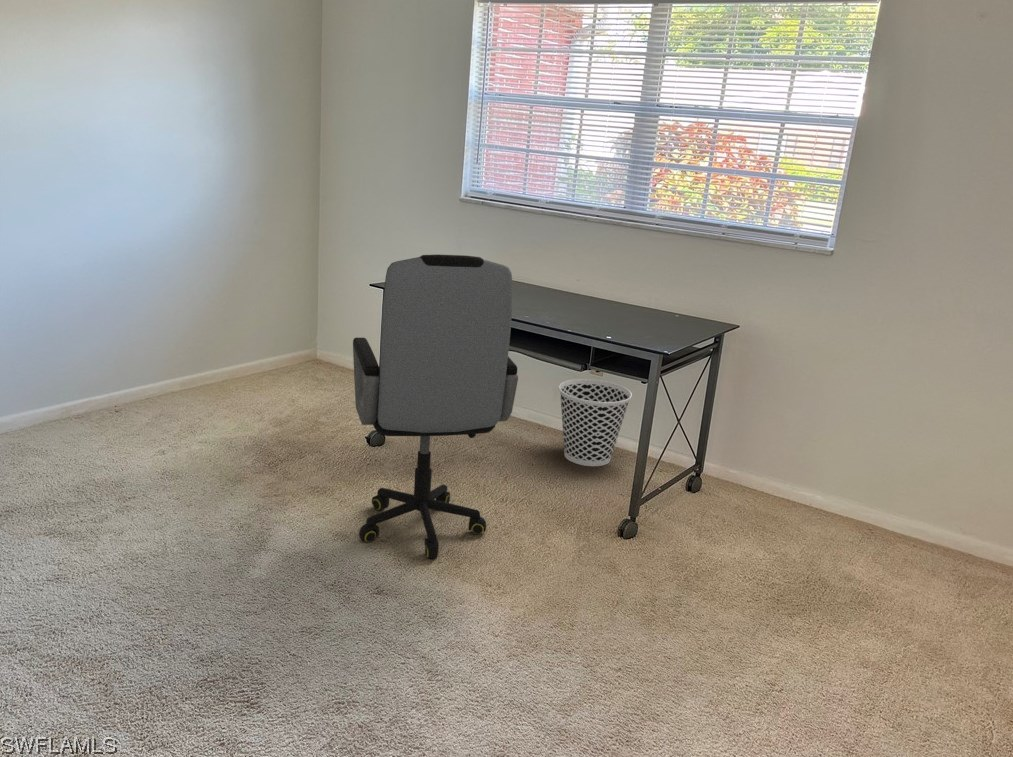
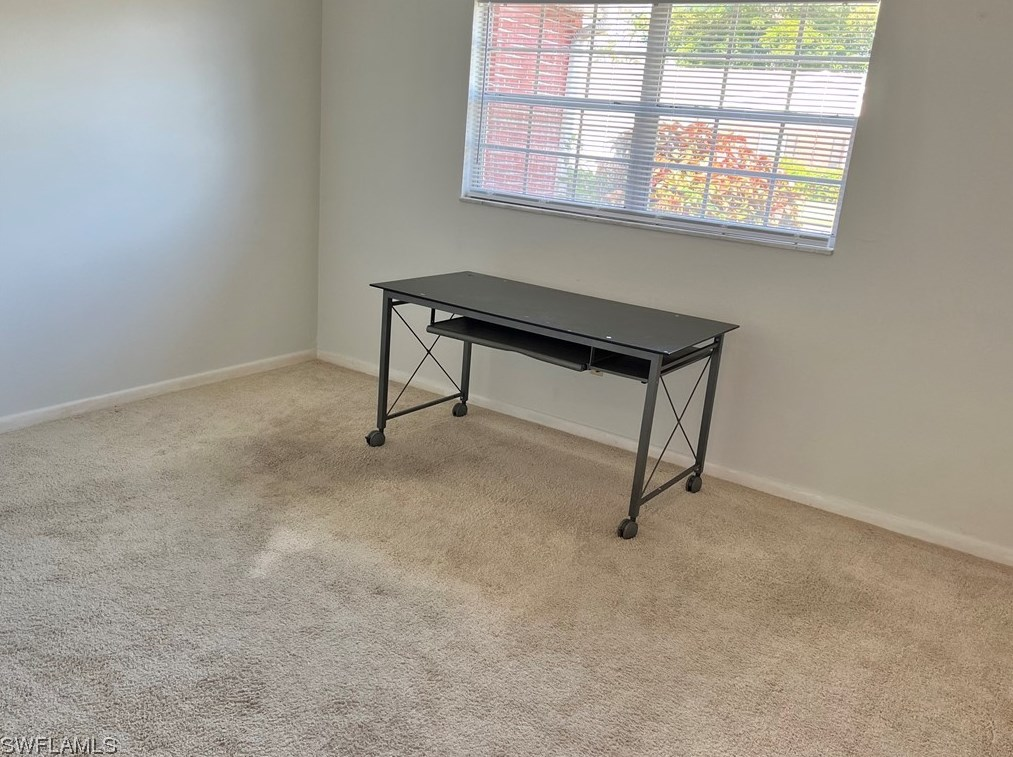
- office chair [352,253,519,559]
- wastebasket [558,378,633,467]
